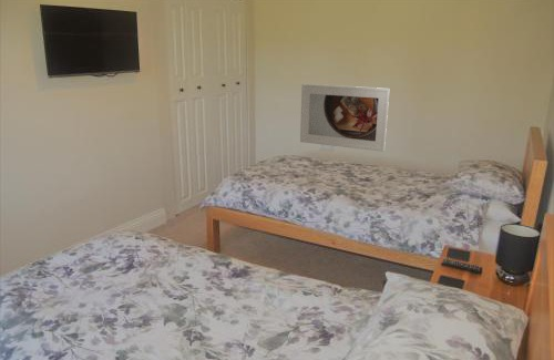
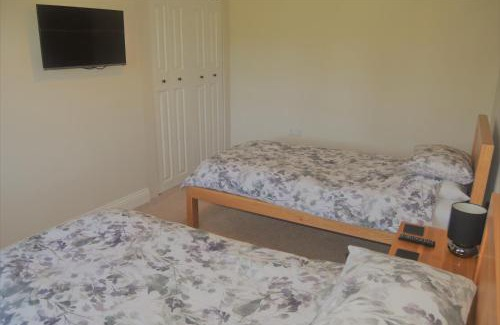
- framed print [299,83,390,153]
